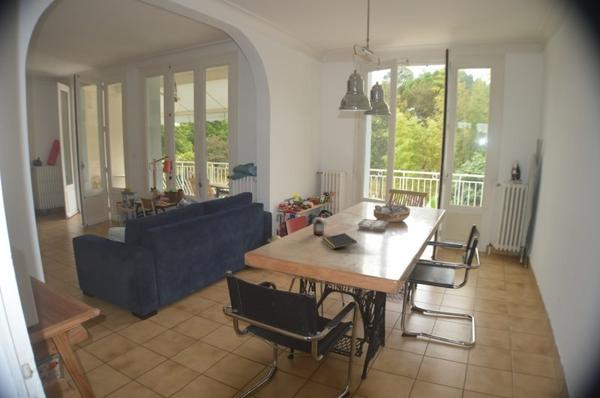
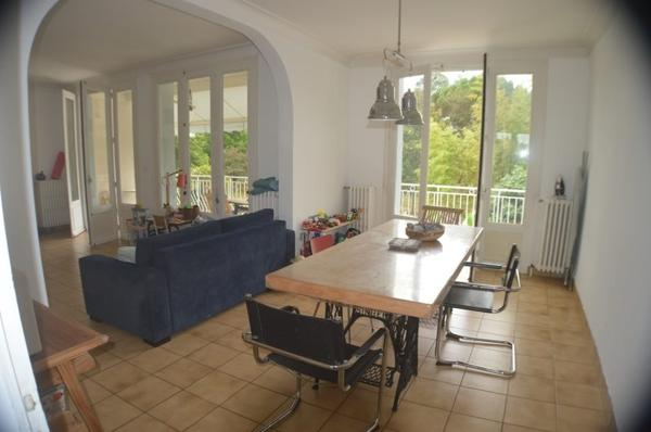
- notepad [321,232,358,250]
- jar [312,216,330,236]
